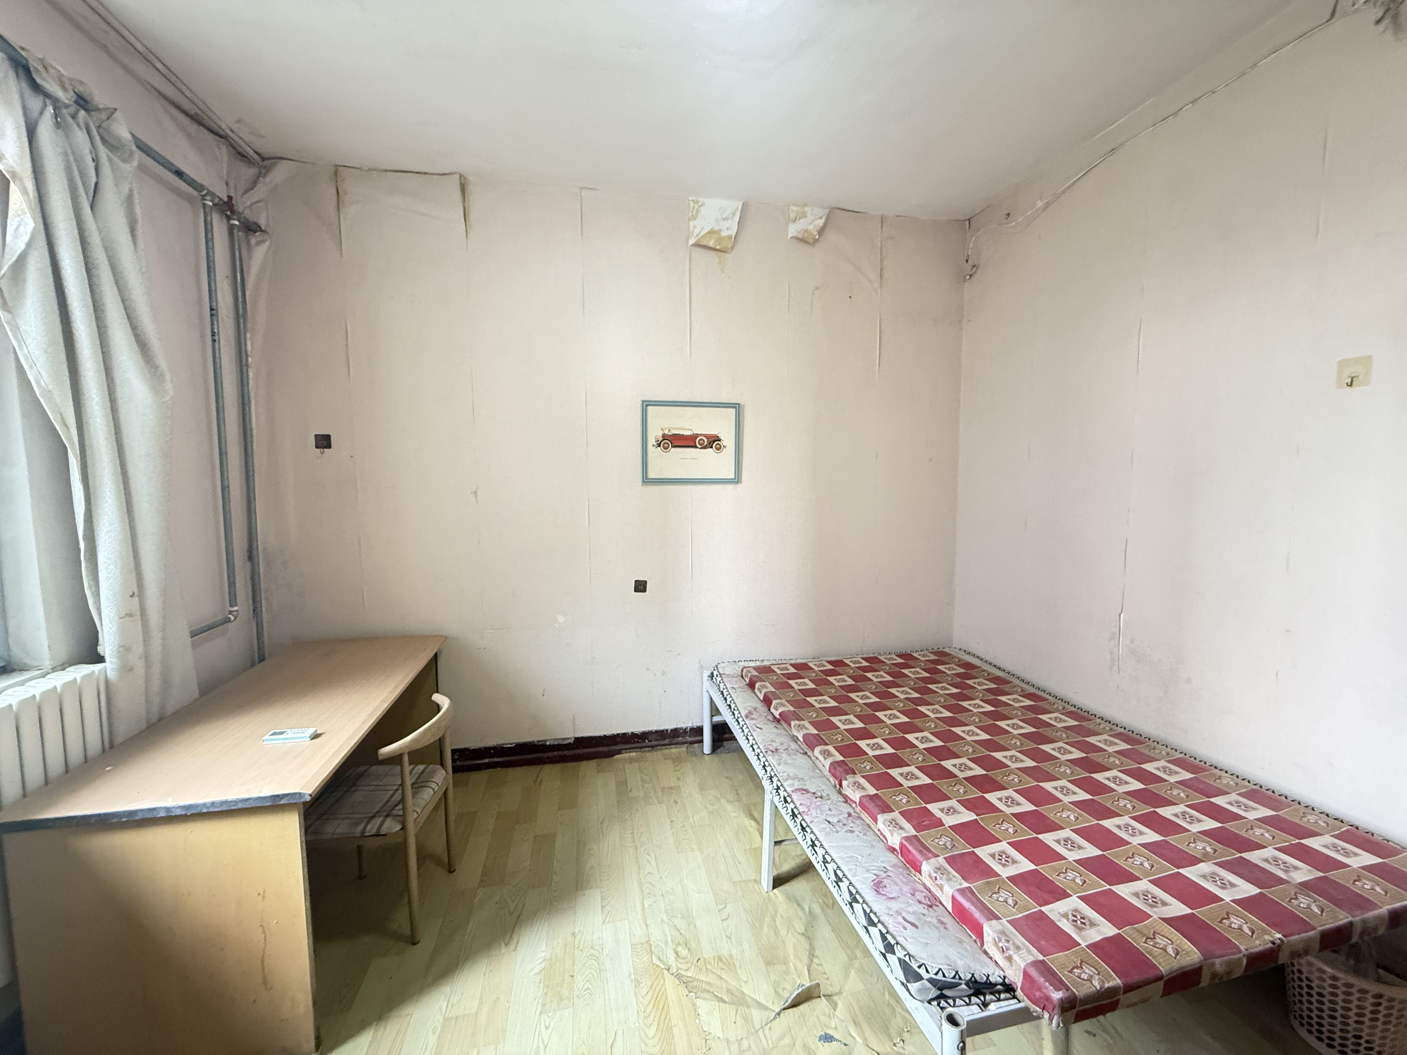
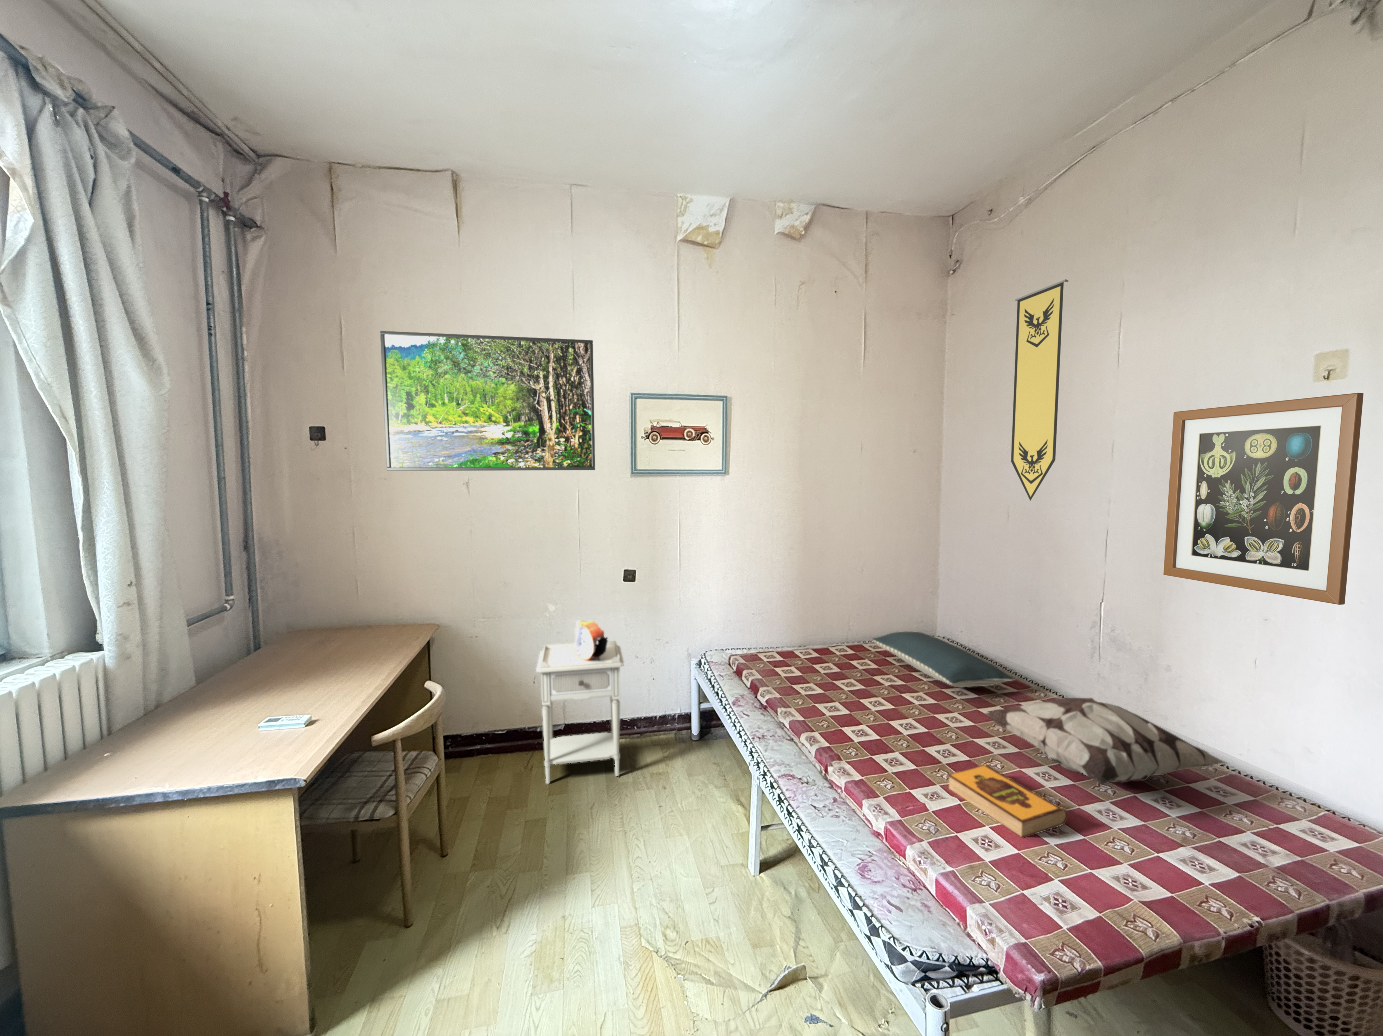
+ pillow [871,631,1015,688]
+ alarm clock [574,620,608,662]
+ pennant [1011,279,1069,502]
+ decorative pillow [983,698,1229,786]
+ nightstand [536,640,625,785]
+ wall art [1163,392,1363,605]
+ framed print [380,331,596,471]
+ hardback book [947,764,1068,839]
